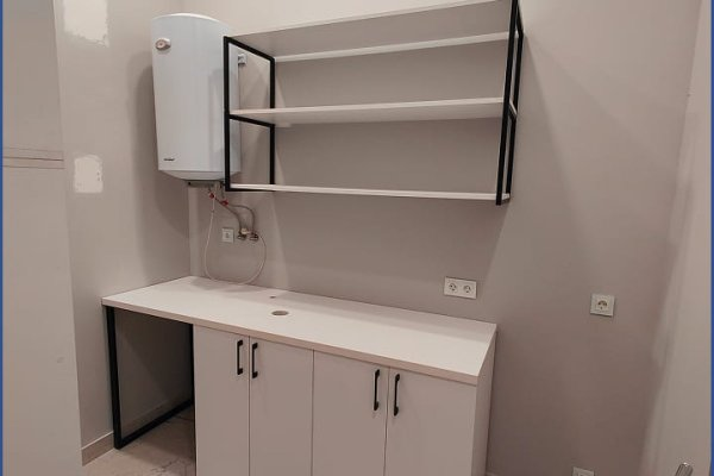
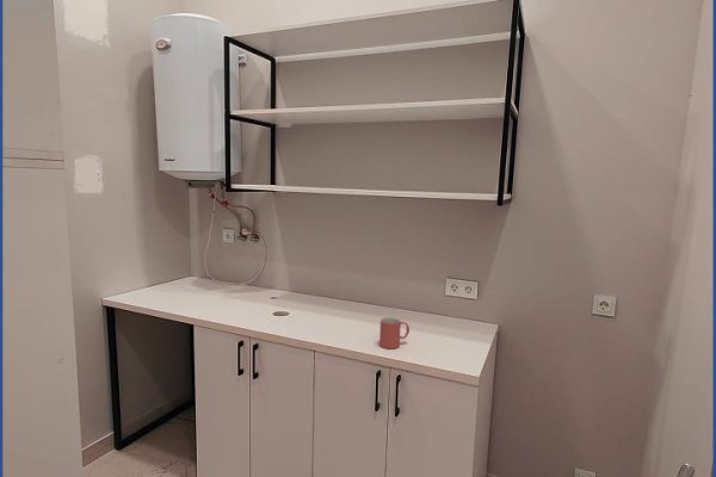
+ mug [378,316,411,349]
